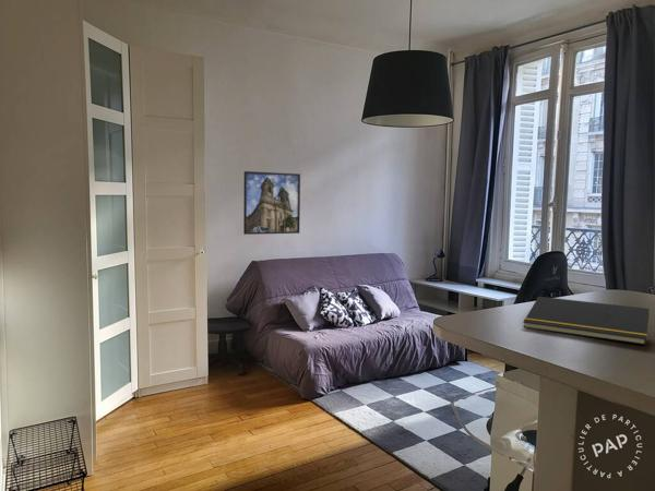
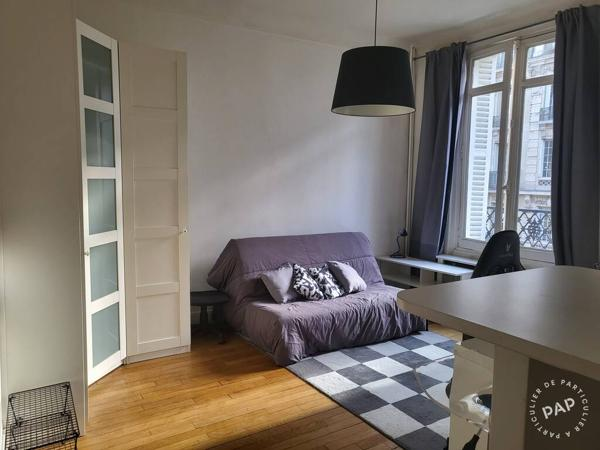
- notepad [522,296,651,346]
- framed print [242,170,301,236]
